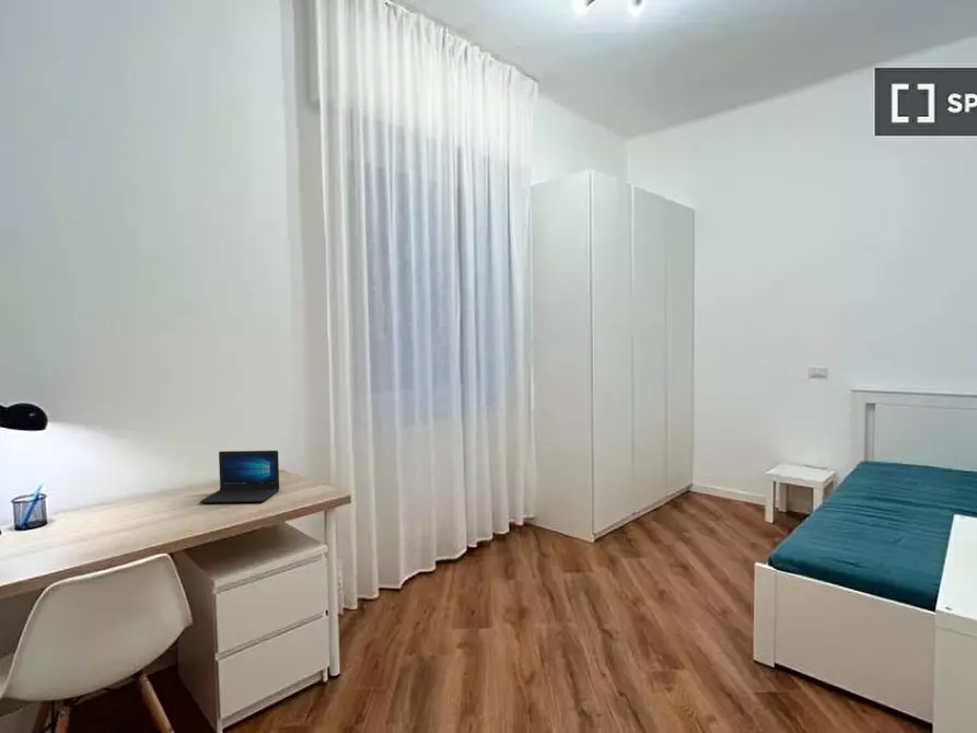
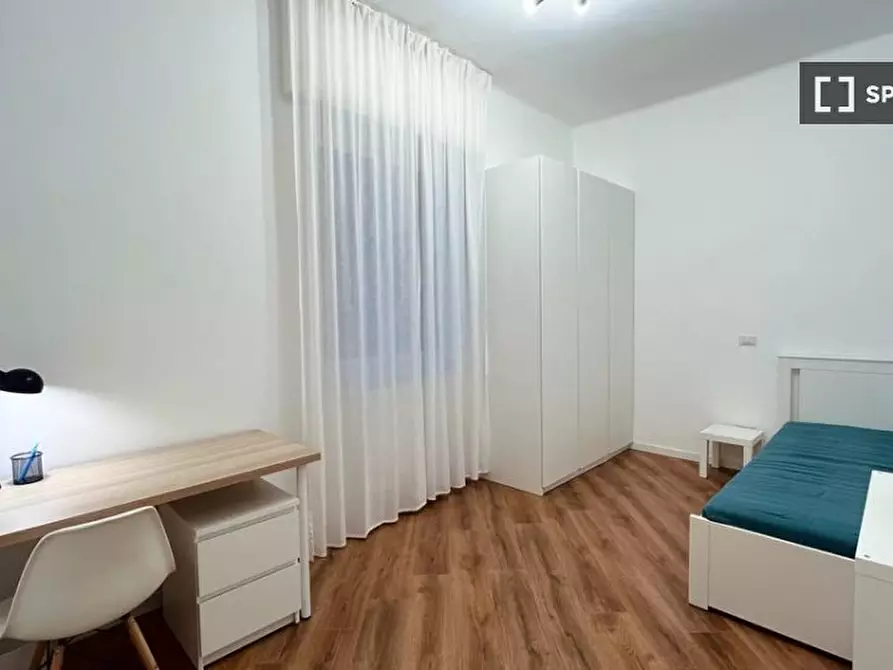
- laptop [199,450,281,504]
